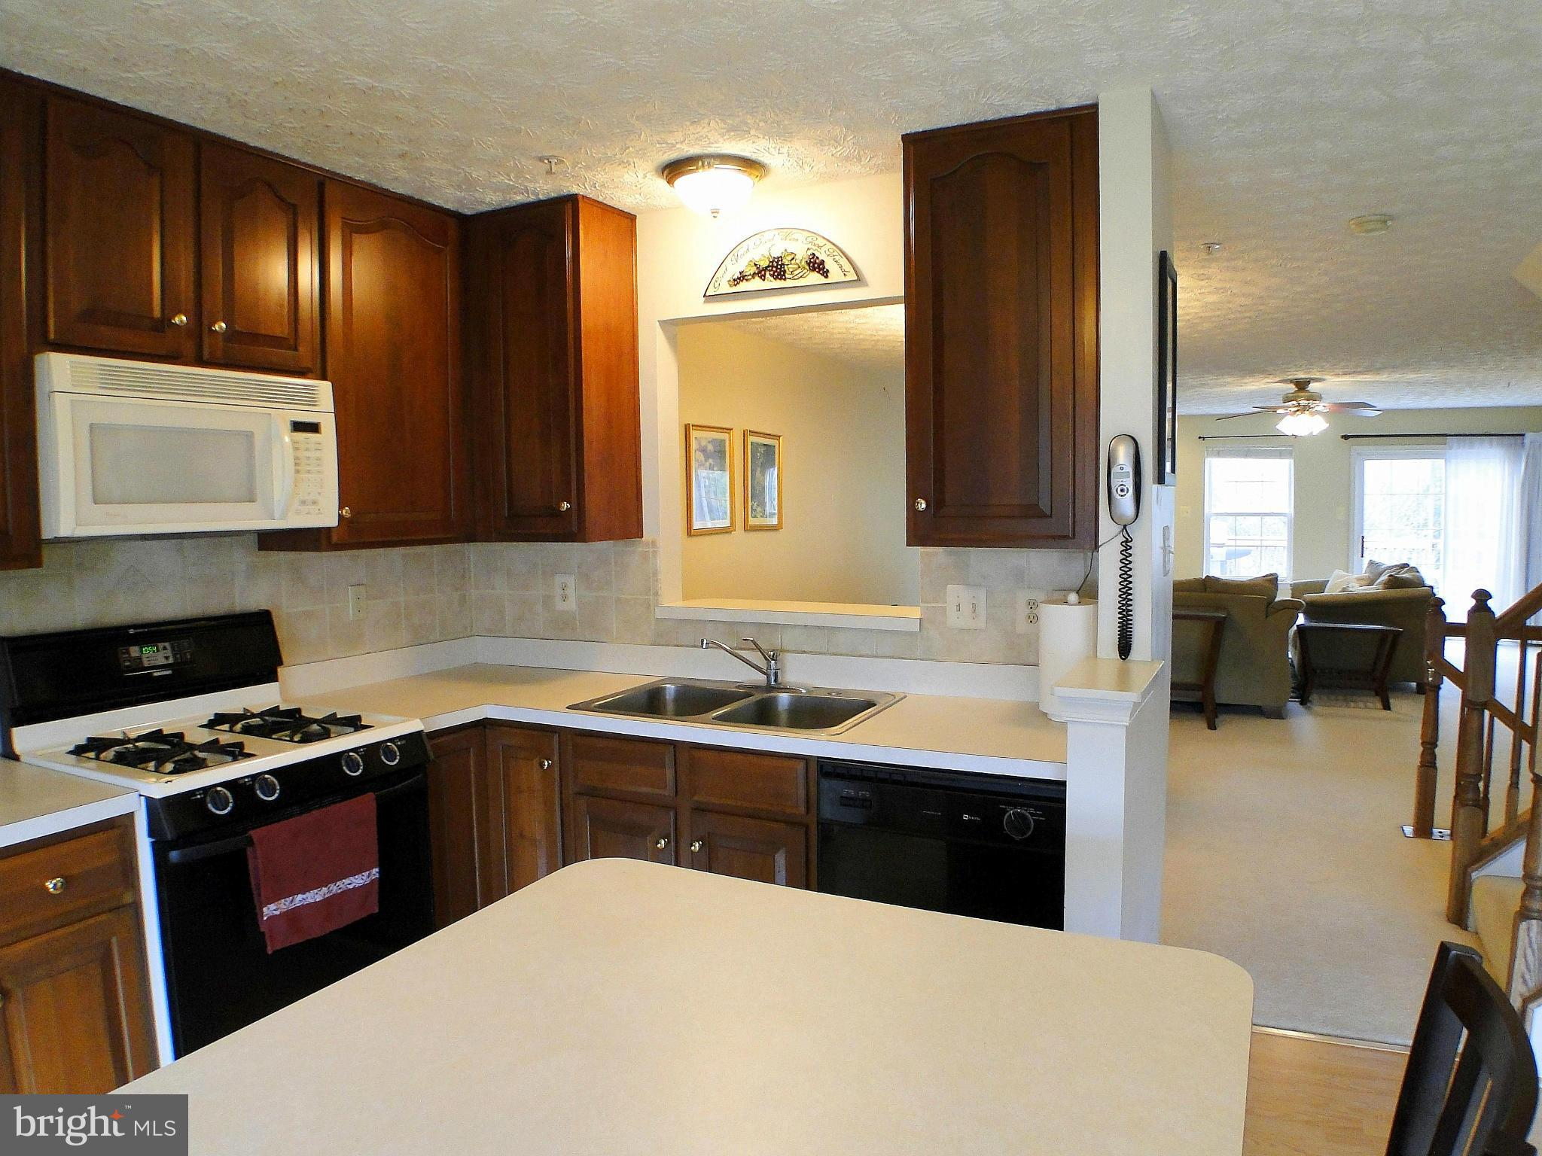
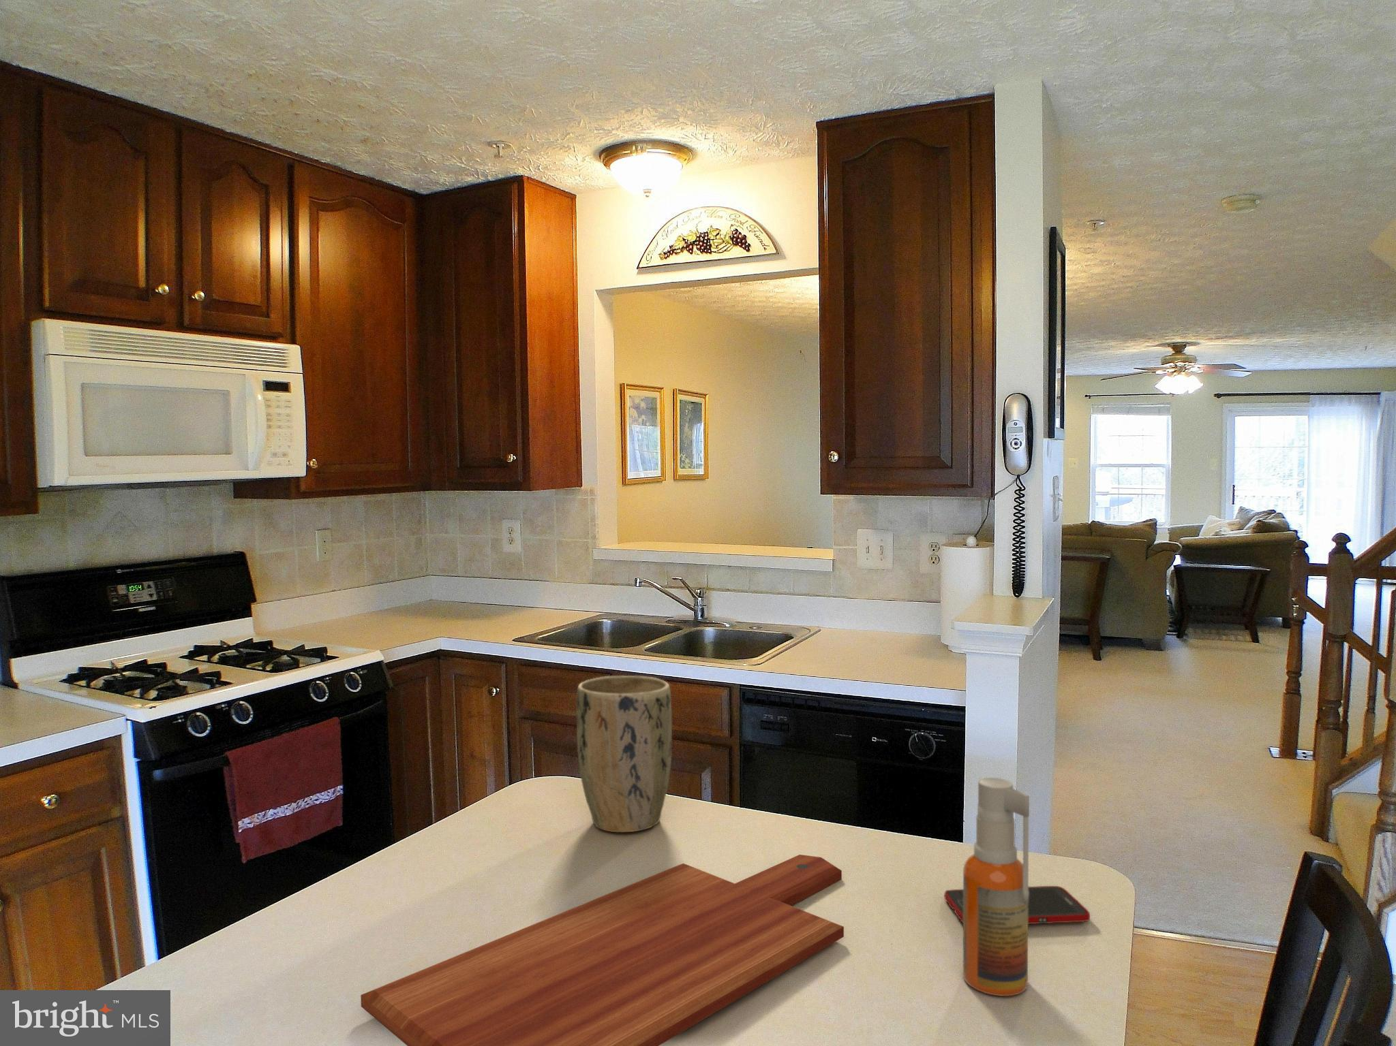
+ cell phone [944,886,1090,925]
+ spray bottle [963,777,1030,997]
+ cutting board [359,854,844,1046]
+ plant pot [576,675,673,833]
